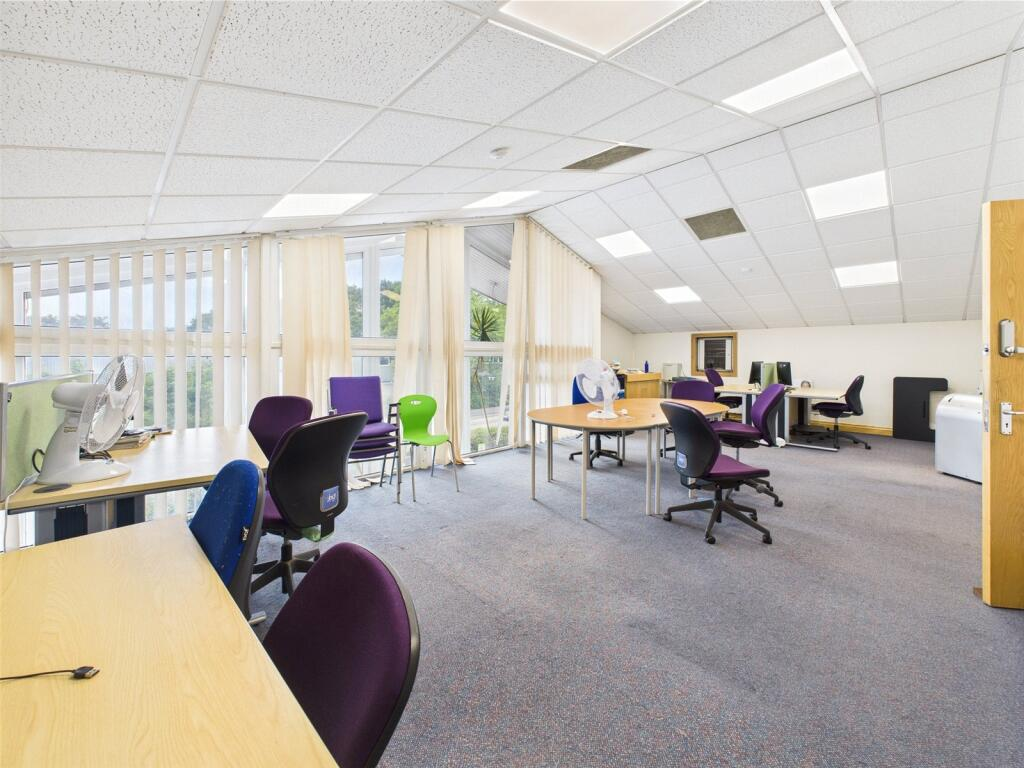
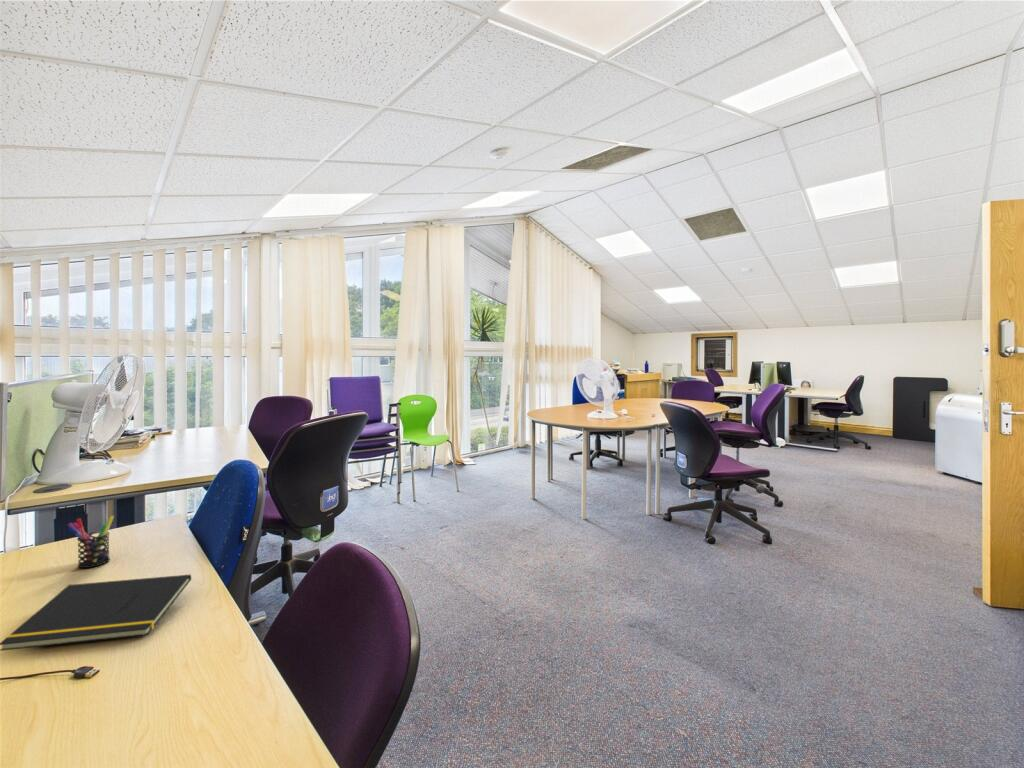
+ notepad [0,573,192,652]
+ pen holder [67,515,115,569]
